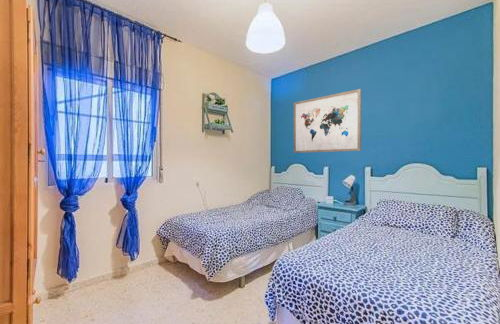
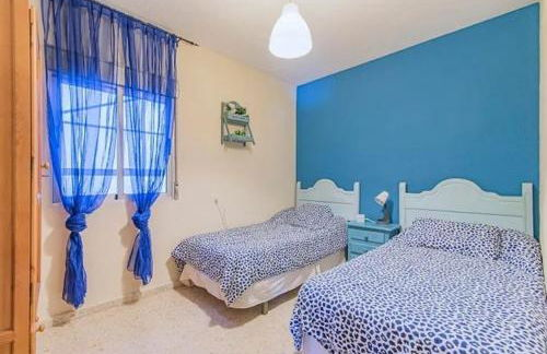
- wall art [293,88,362,154]
